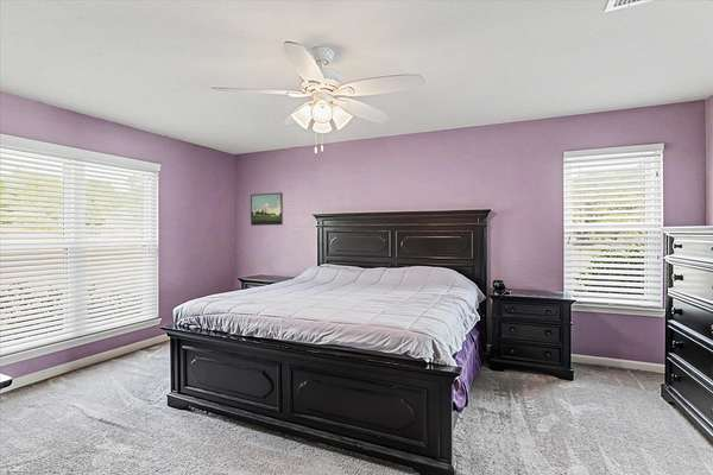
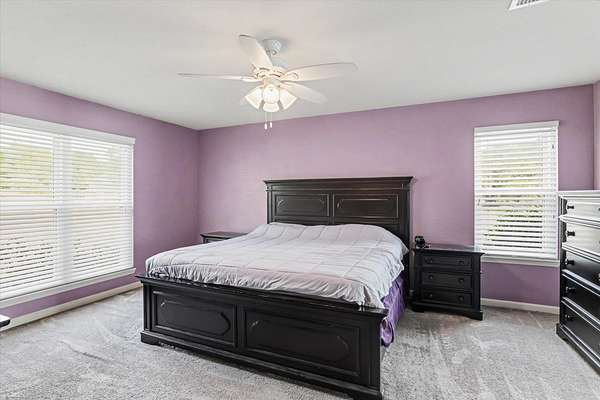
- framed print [250,191,284,227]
